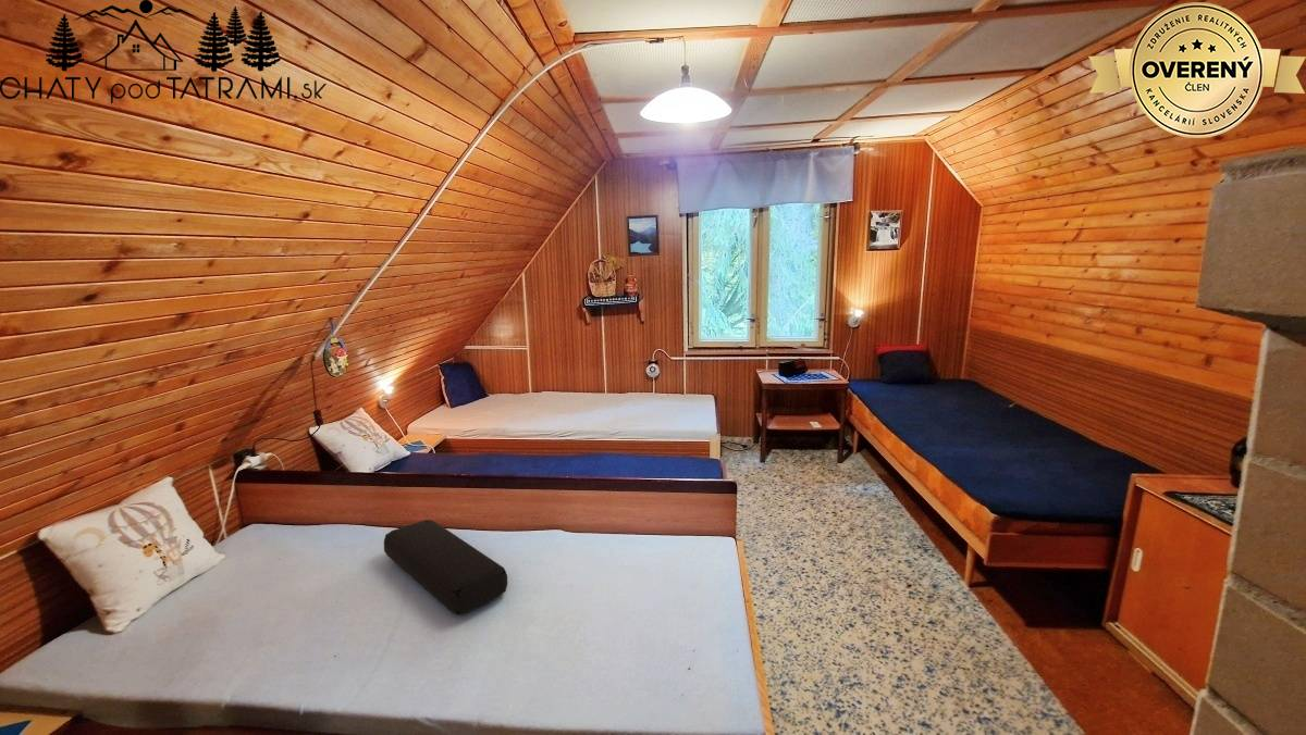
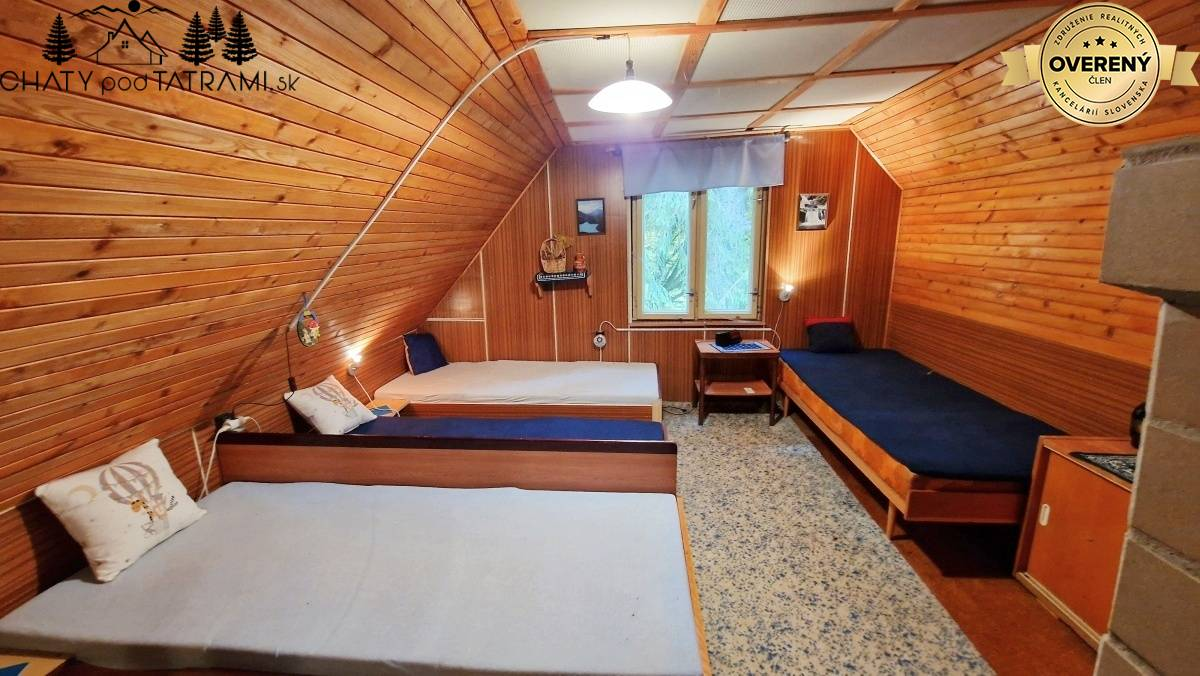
- cushion [383,519,508,615]
